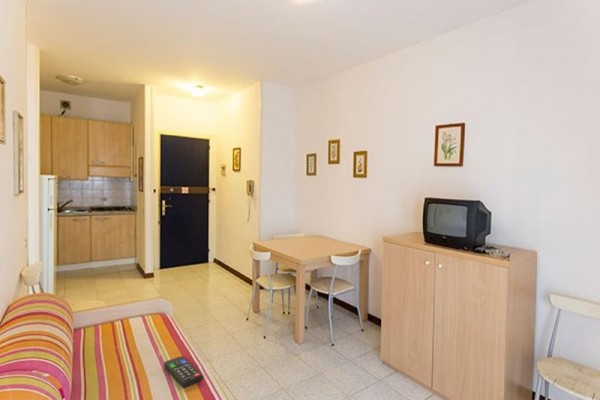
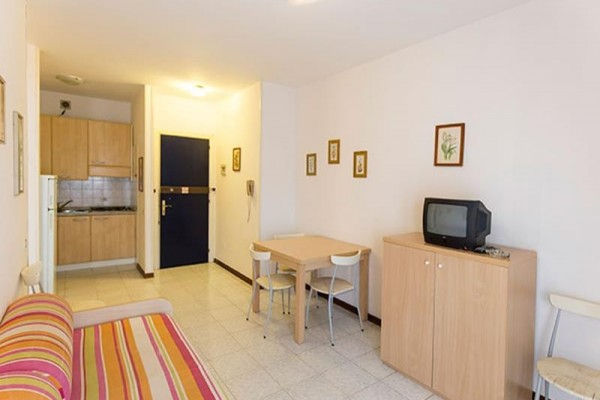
- remote control [163,355,203,388]
